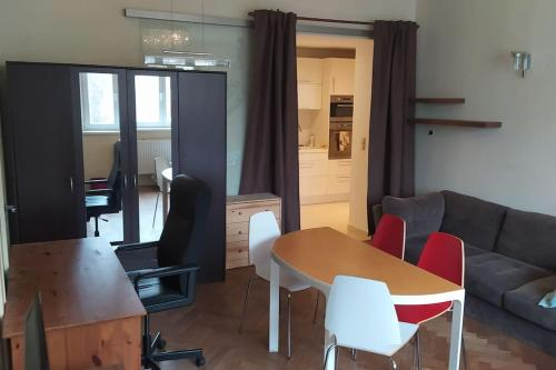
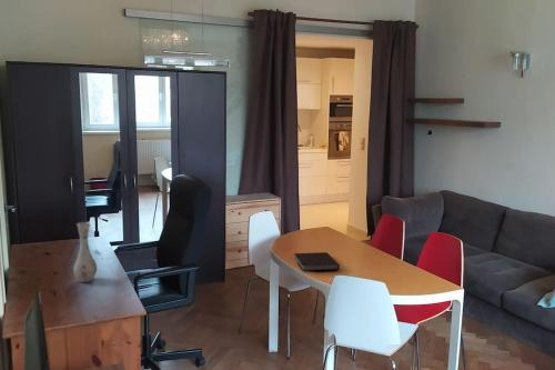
+ notebook [293,251,341,272]
+ vase [72,221,98,283]
